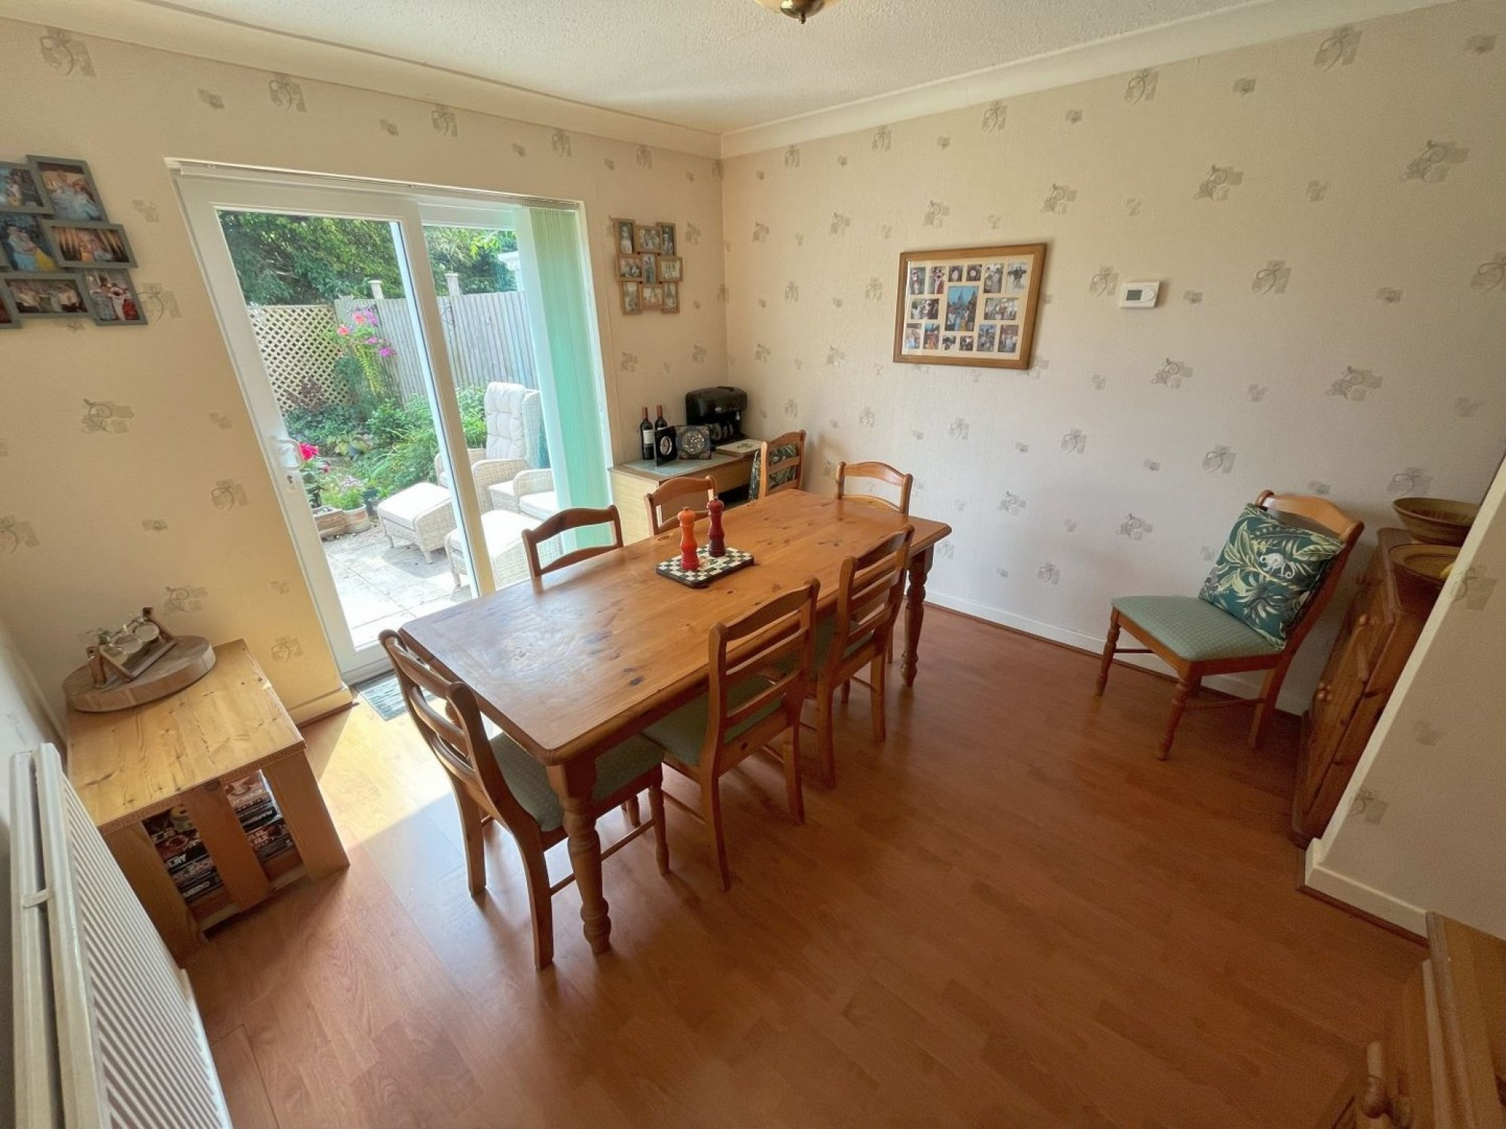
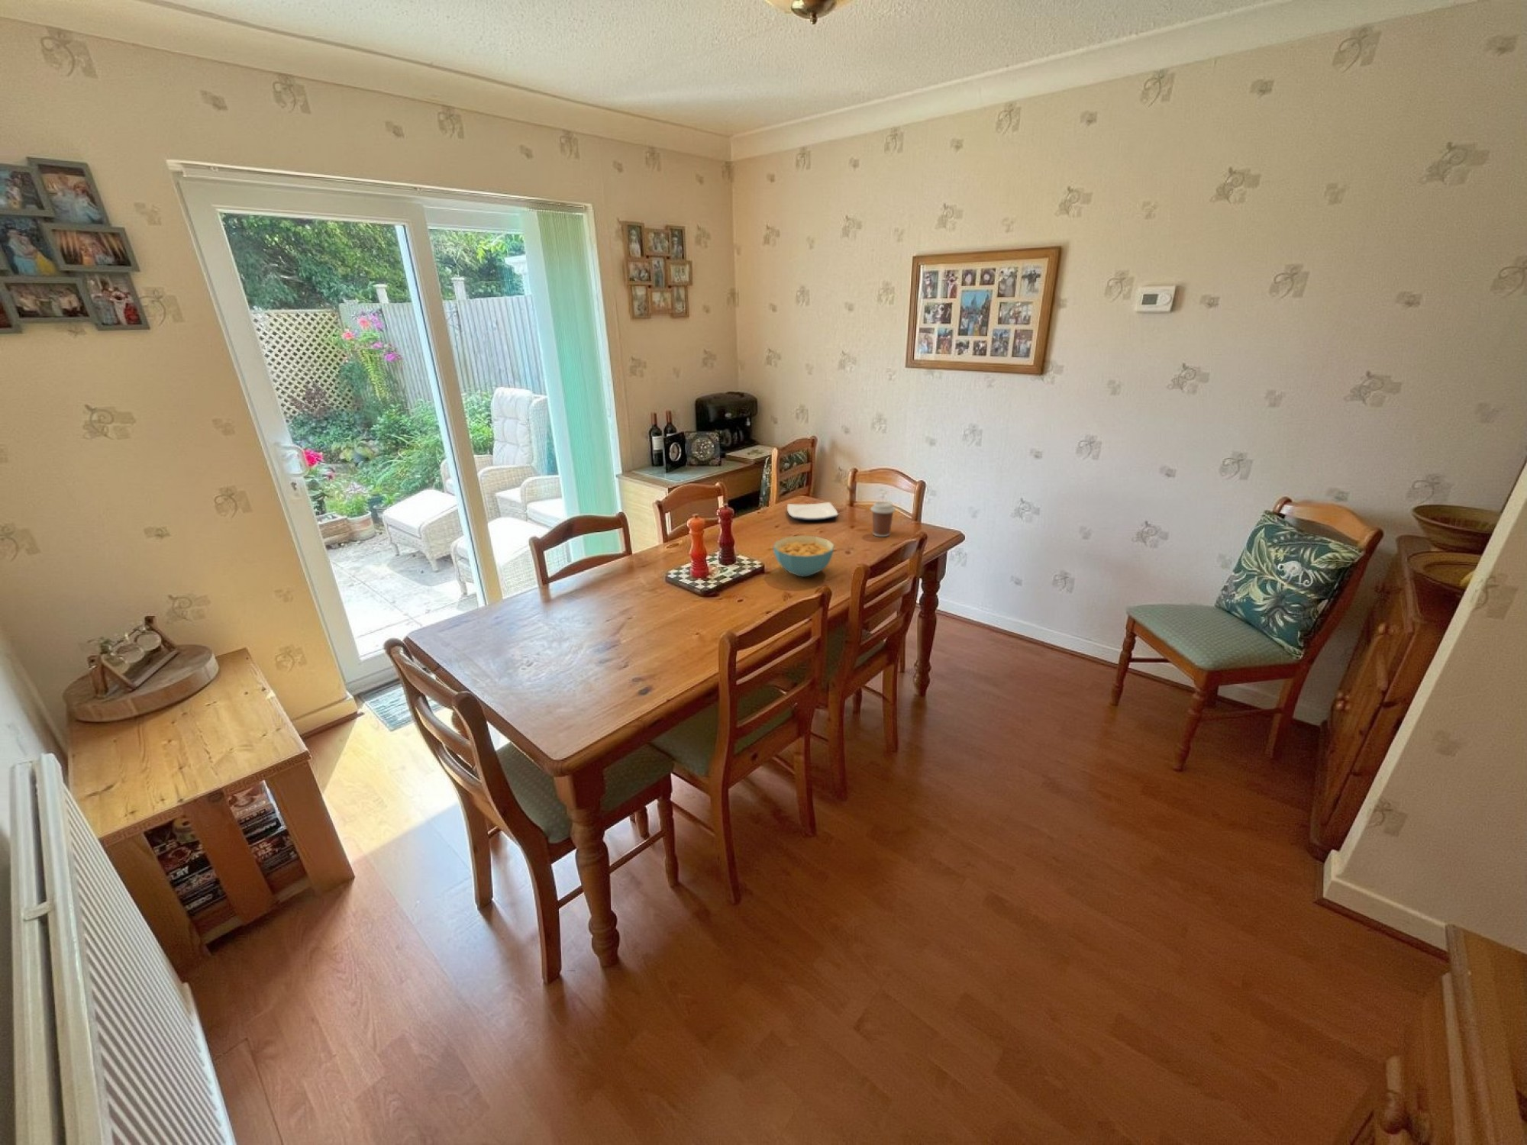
+ plate [786,502,839,521]
+ coffee cup [869,500,896,538]
+ cereal bowl [773,535,836,577]
